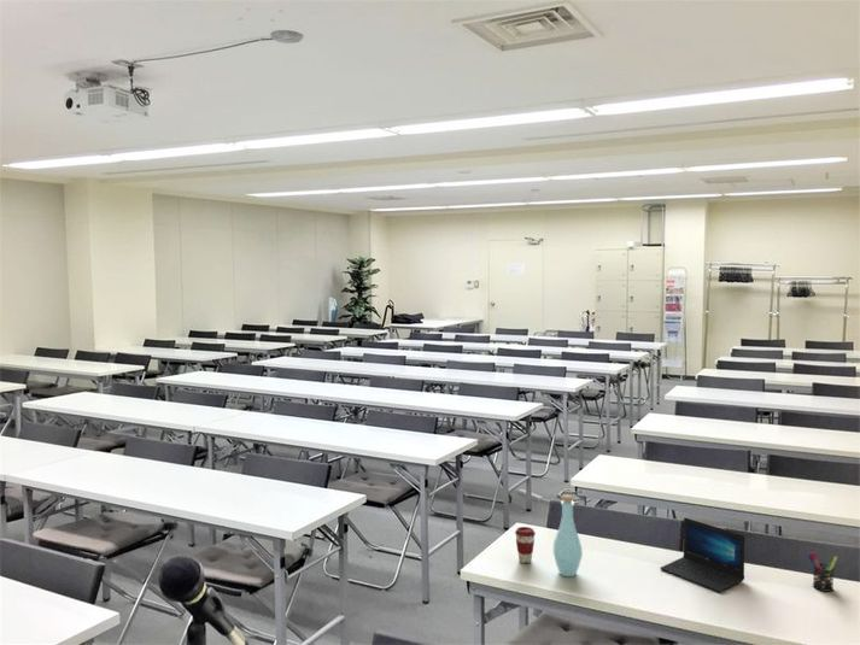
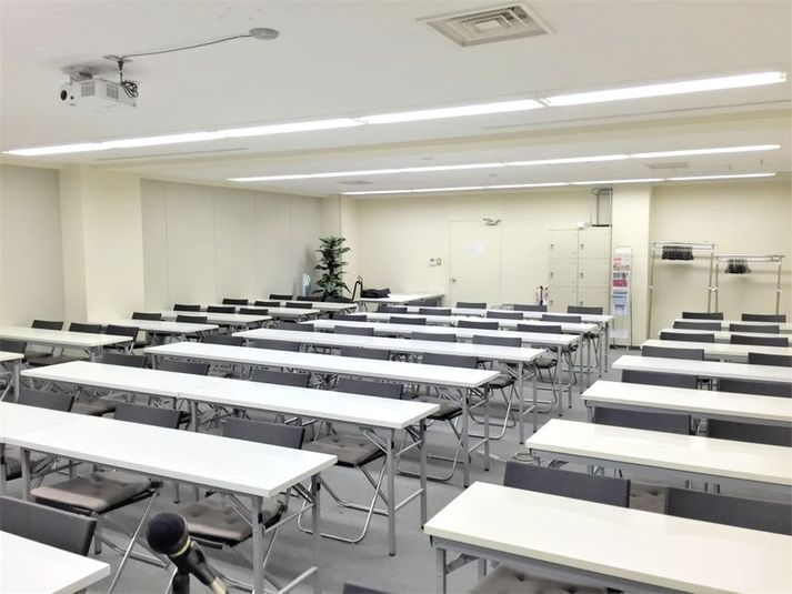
- bottle [552,493,584,577]
- laptop [660,517,745,593]
- pen holder [807,551,838,593]
- coffee cup [514,526,537,564]
